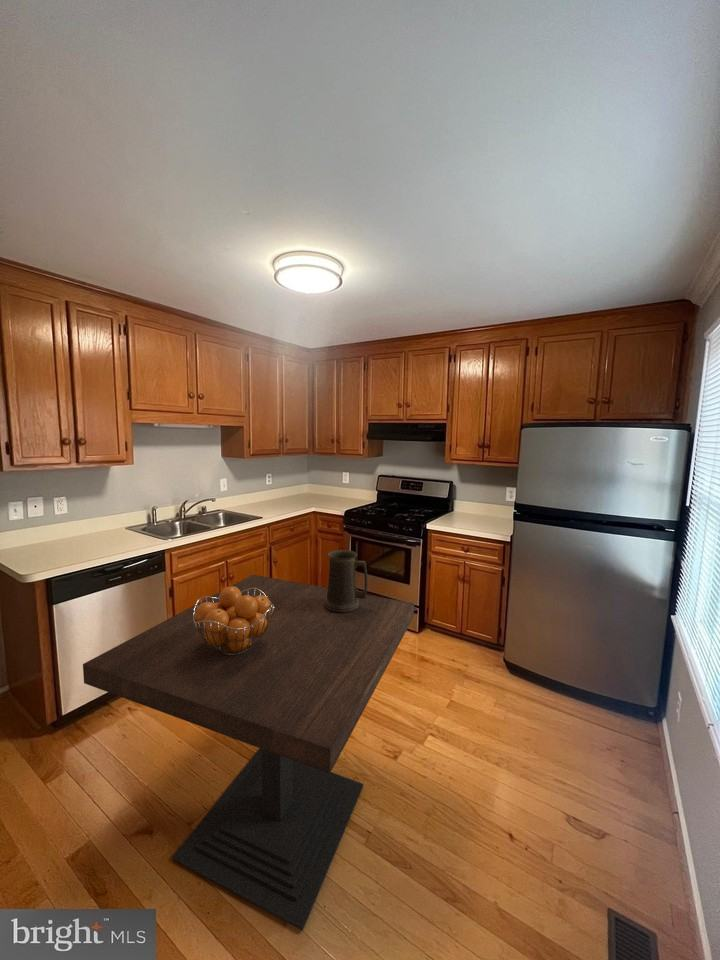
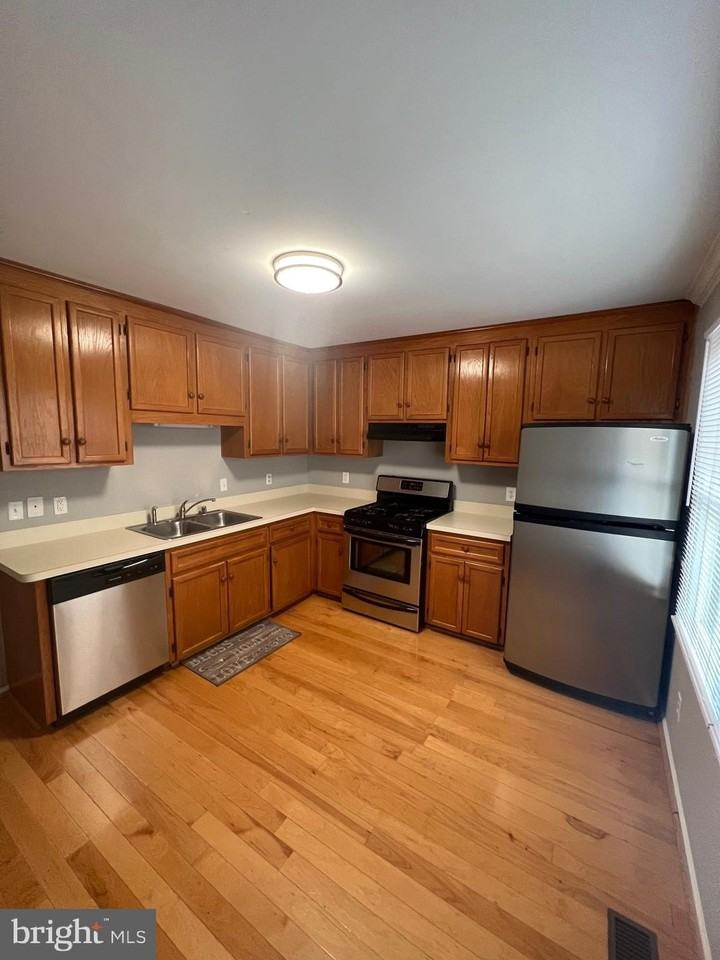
- dining table [82,574,415,931]
- fruit basket [193,585,274,656]
- beer mug [324,549,368,613]
